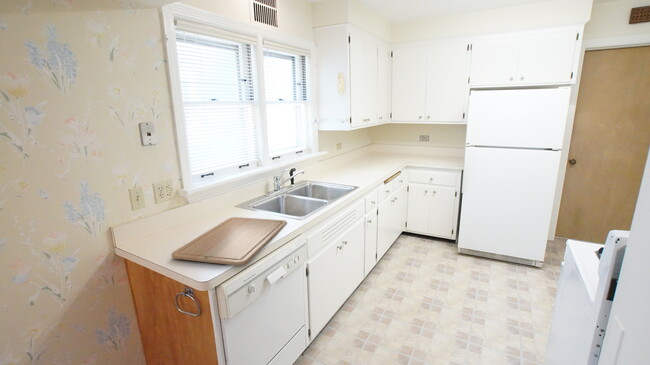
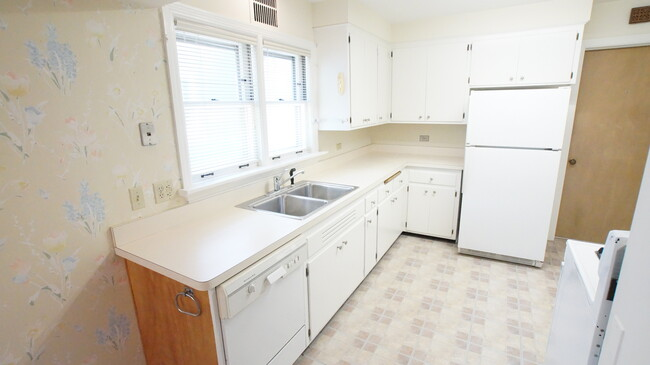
- chopping board [170,216,288,266]
